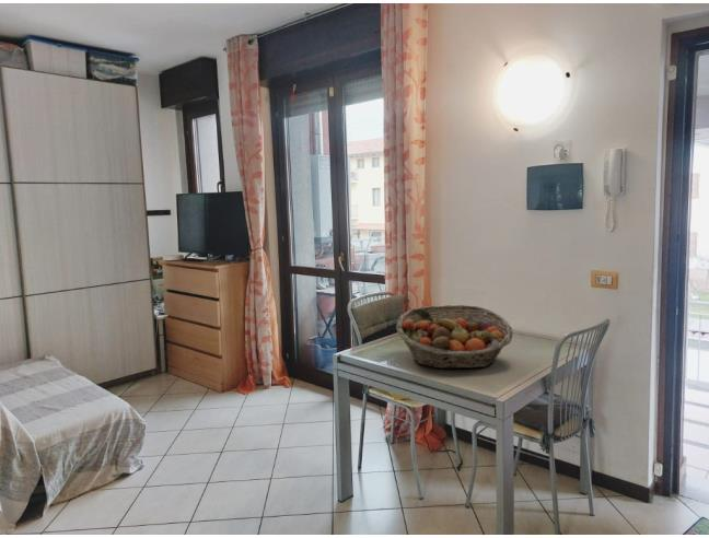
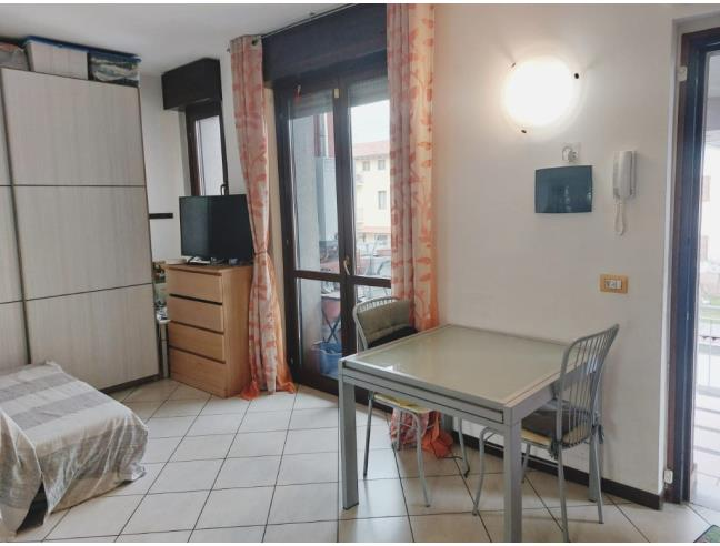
- fruit basket [395,304,514,370]
